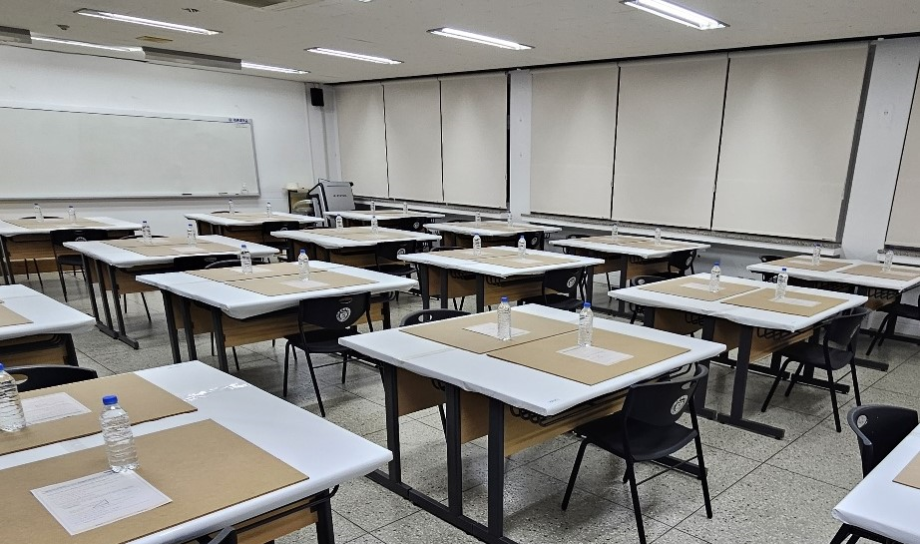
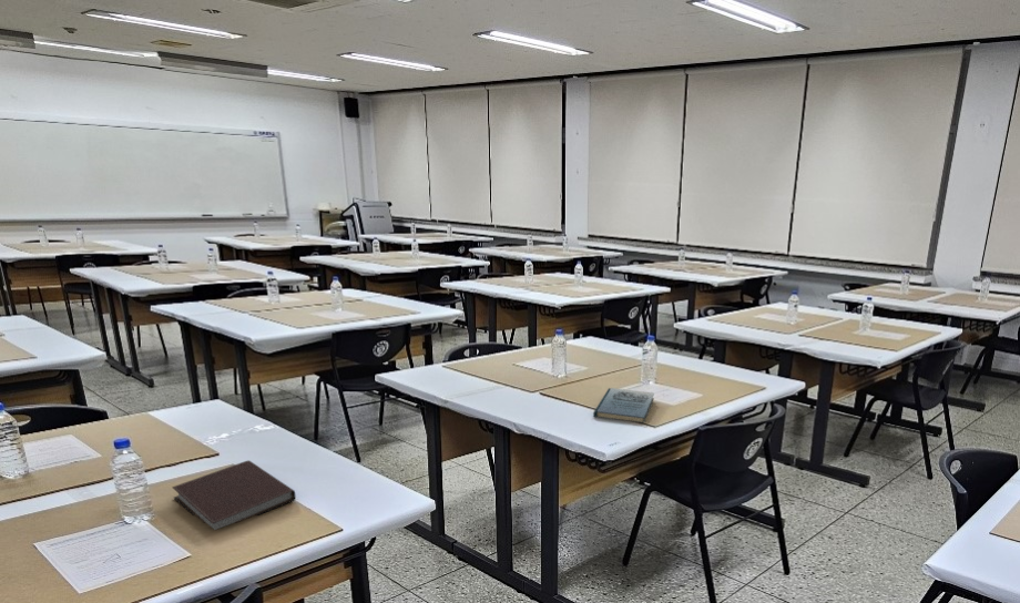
+ notebook [171,459,297,531]
+ book [592,387,655,425]
